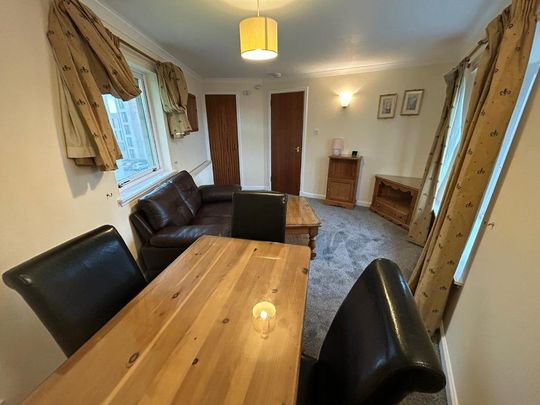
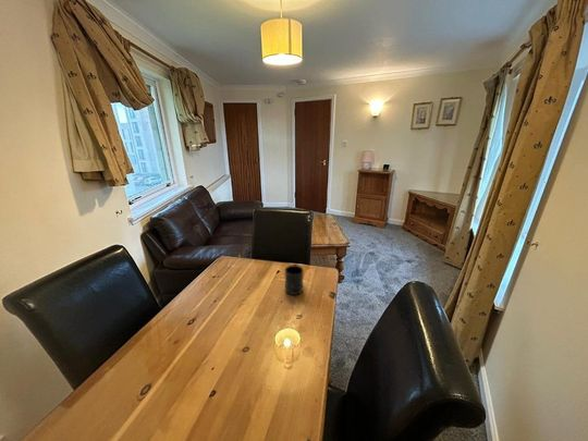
+ mug [284,265,305,296]
